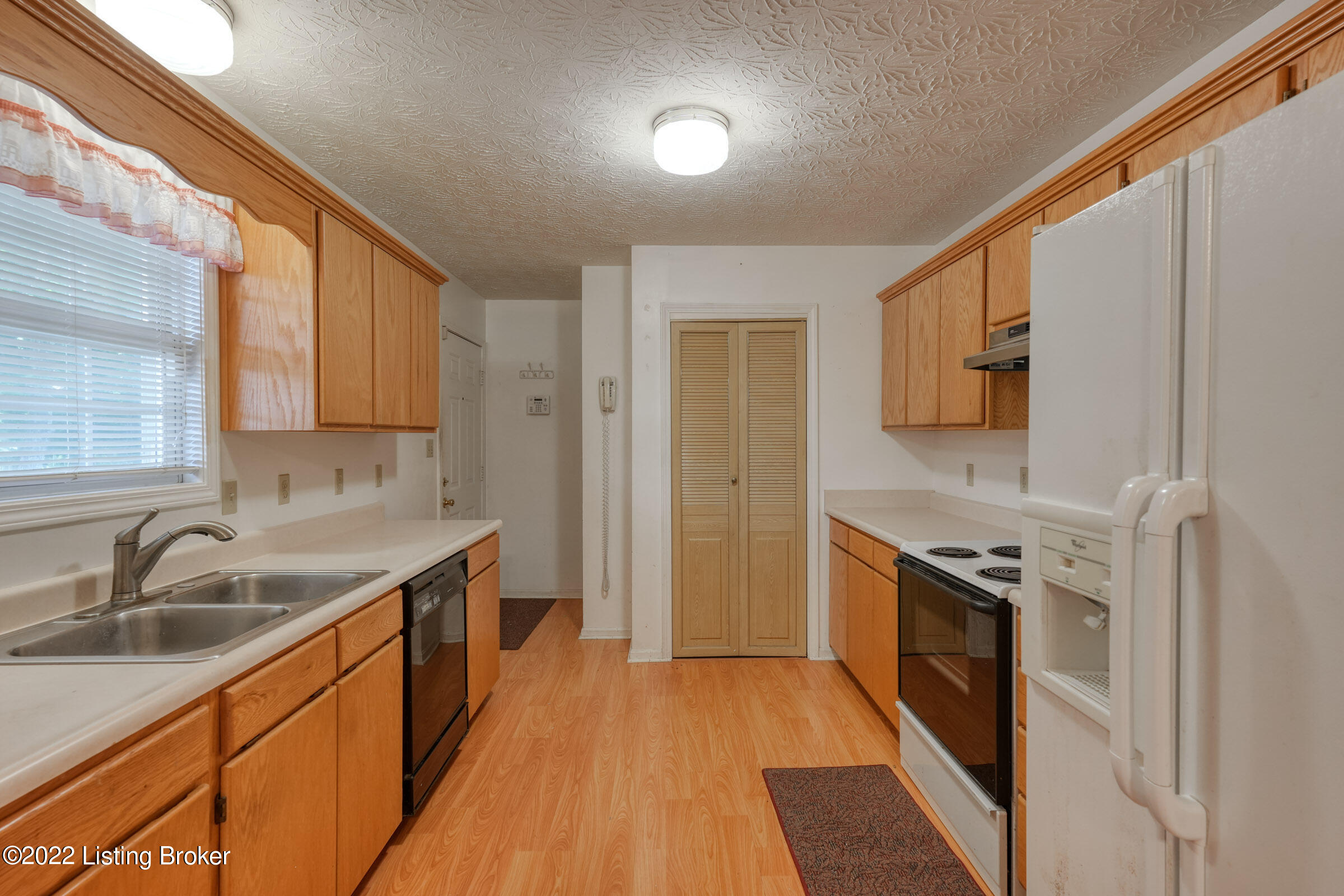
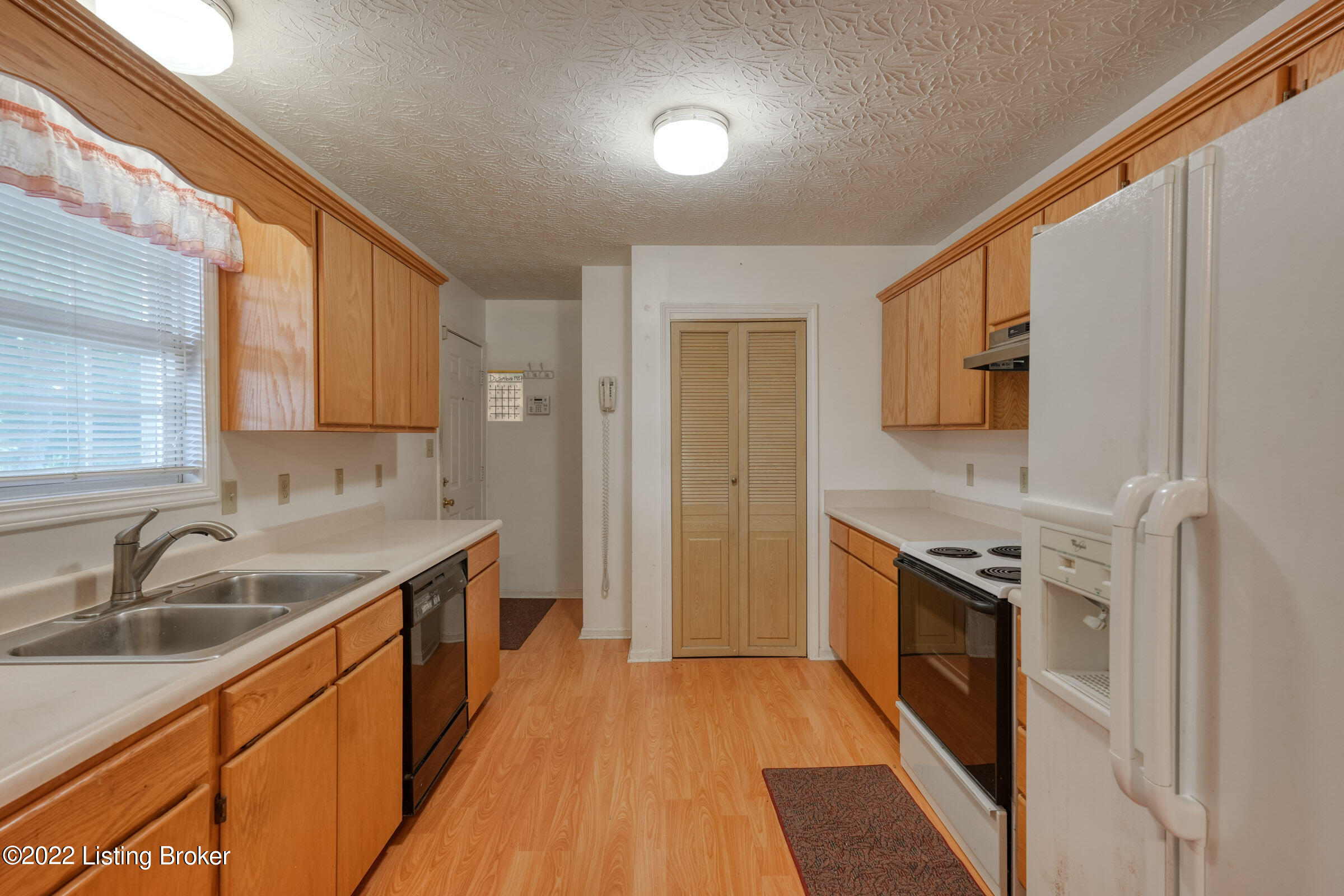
+ calendar [487,358,524,422]
